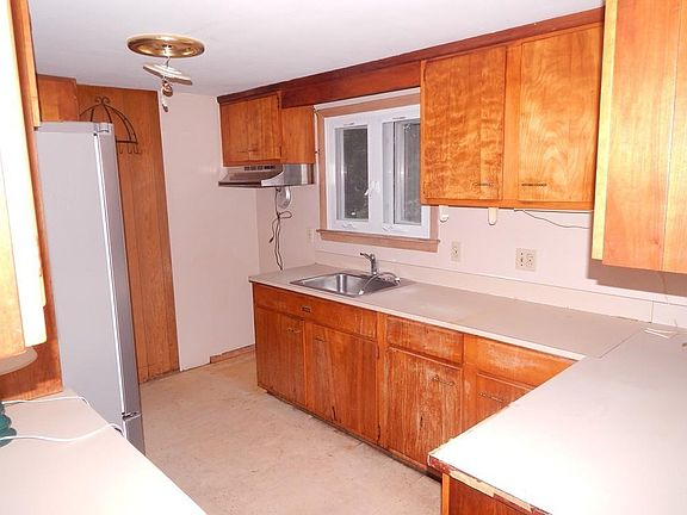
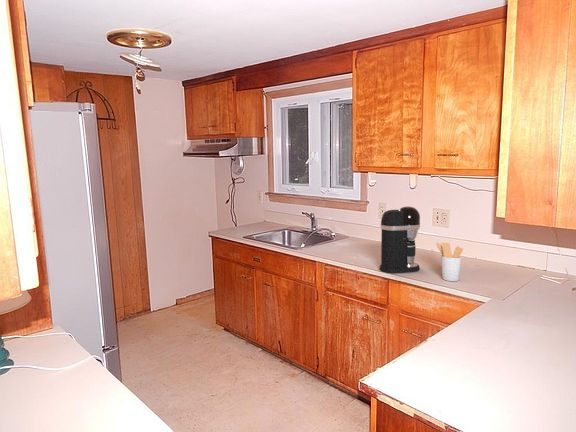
+ coffee maker [379,206,421,274]
+ utensil holder [435,242,464,282]
